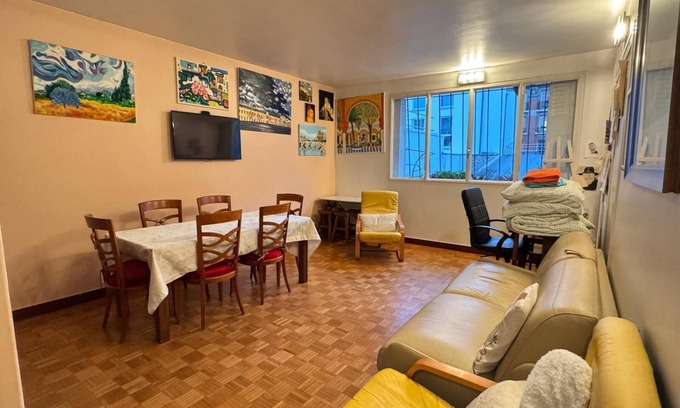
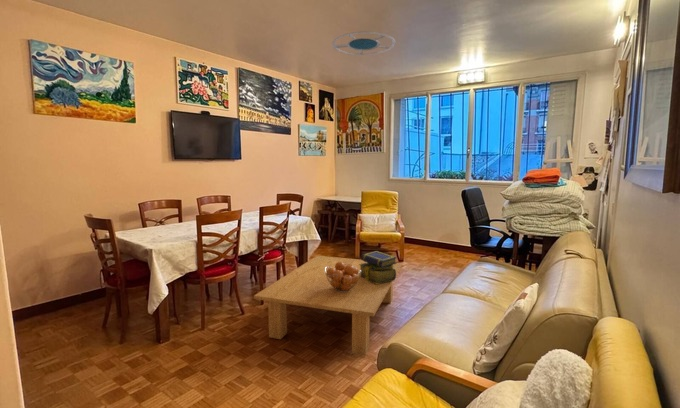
+ coffee table [253,255,403,356]
+ fruit basket [325,262,361,292]
+ ceiling lamp [331,30,396,56]
+ stack of books [359,250,398,284]
